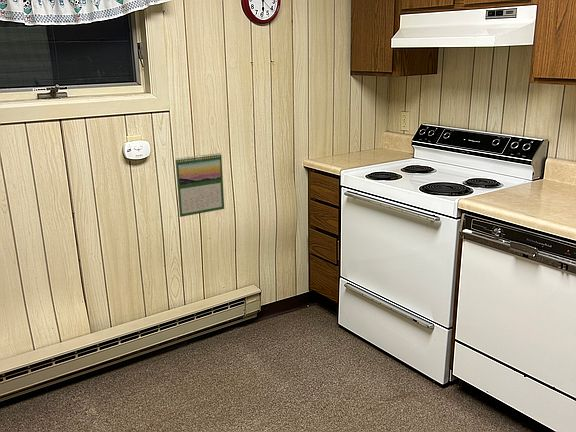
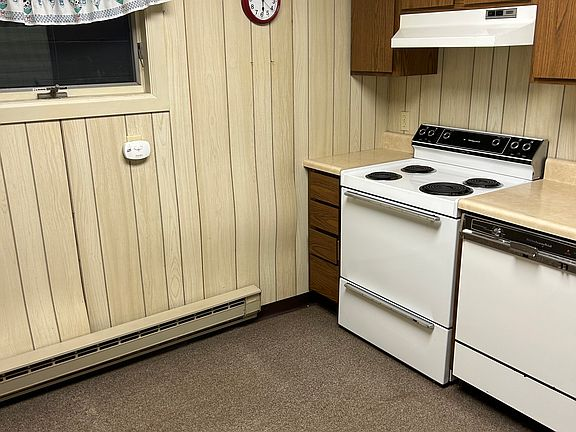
- calendar [174,152,225,218]
